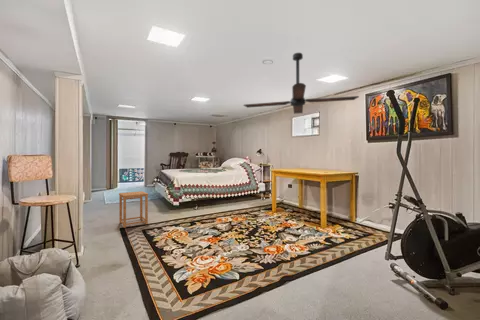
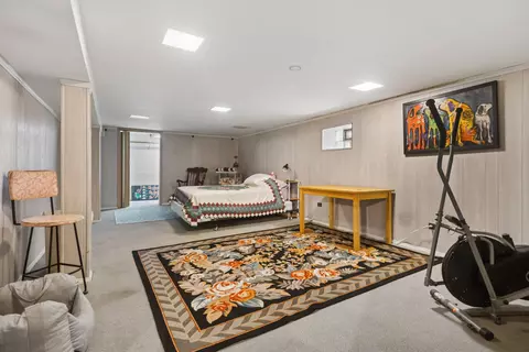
- ceiling fan [242,52,360,115]
- side table [118,190,149,229]
